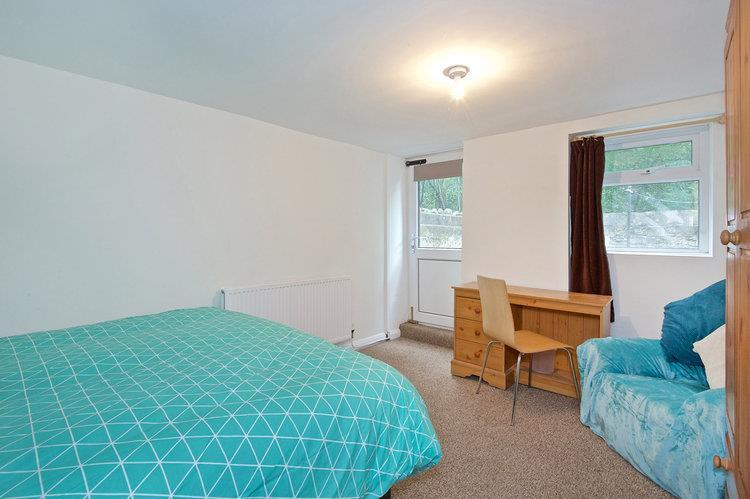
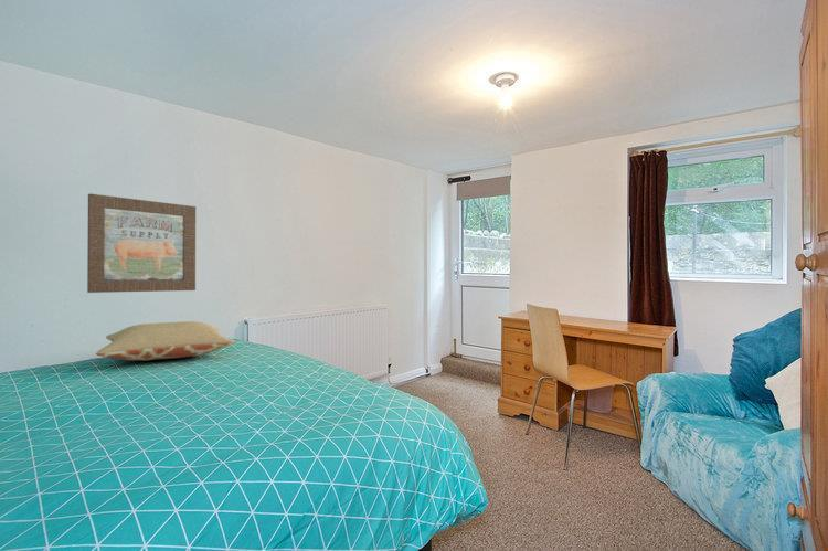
+ pillow [95,320,235,362]
+ wall art [86,192,197,294]
